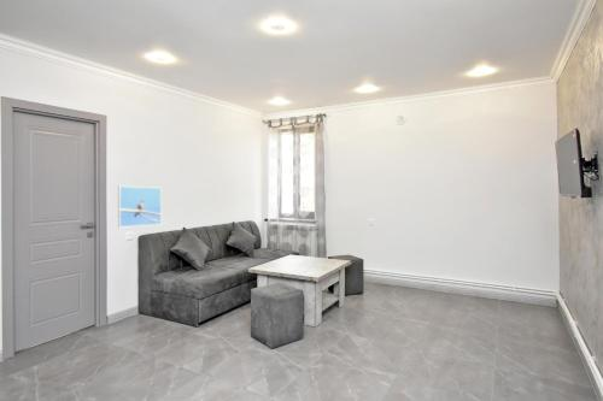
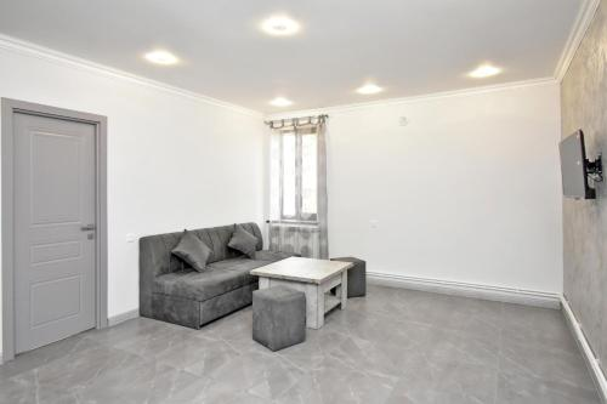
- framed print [117,185,163,229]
